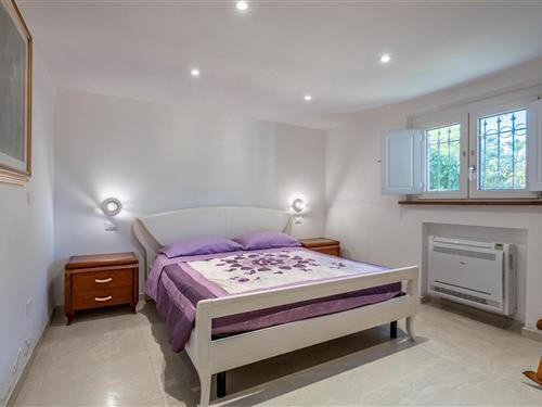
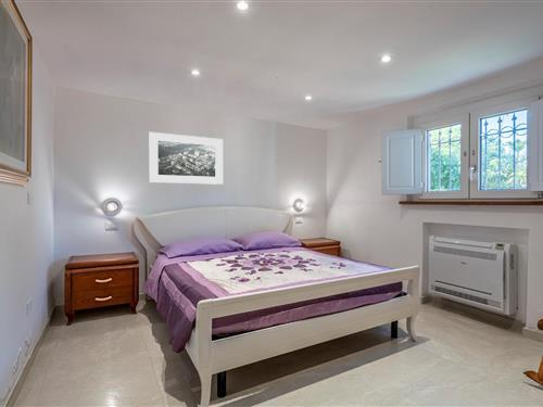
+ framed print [148,131,224,186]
